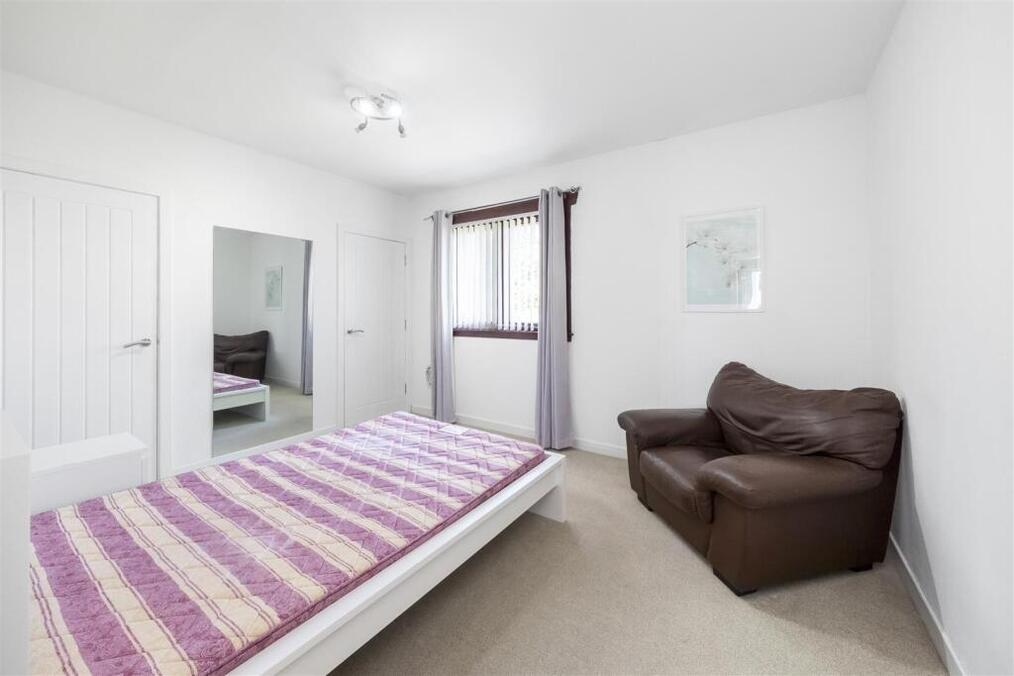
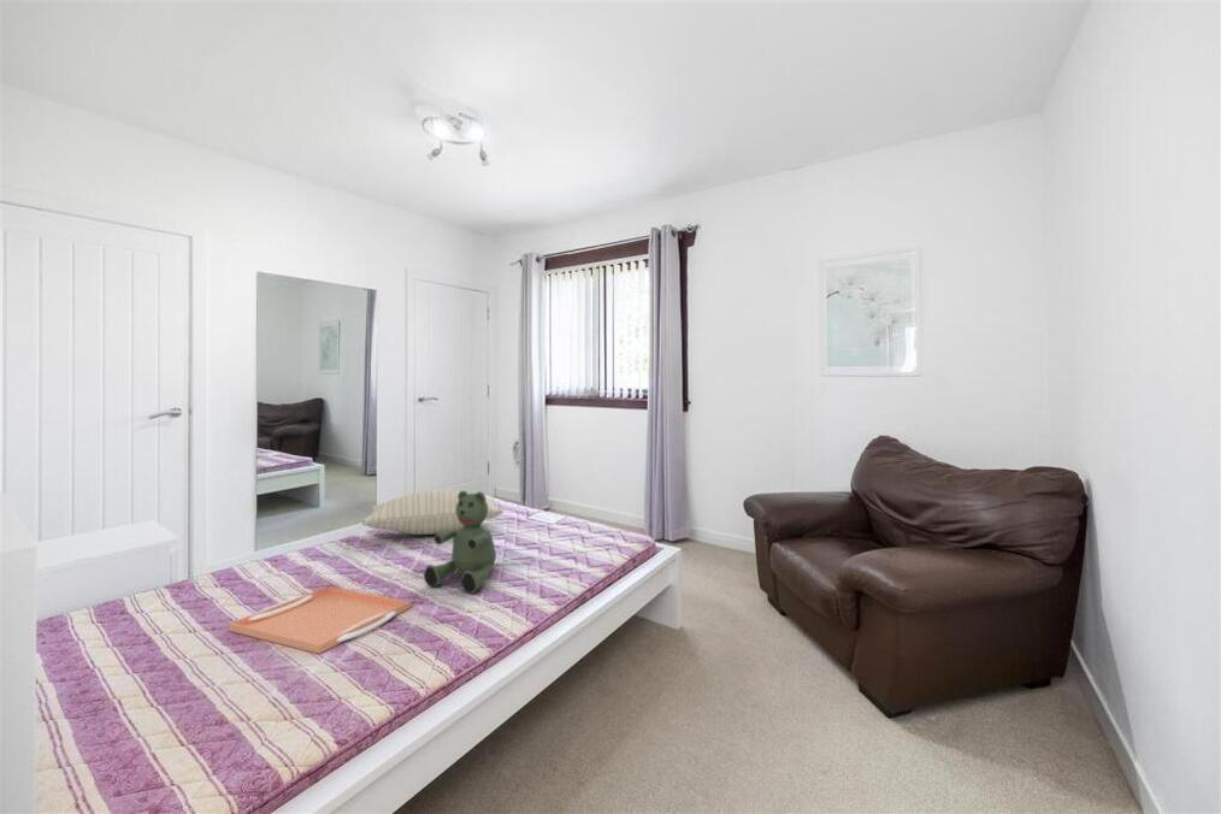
+ teddy bear [423,489,497,595]
+ pillow [360,489,505,536]
+ serving tray [228,585,412,655]
